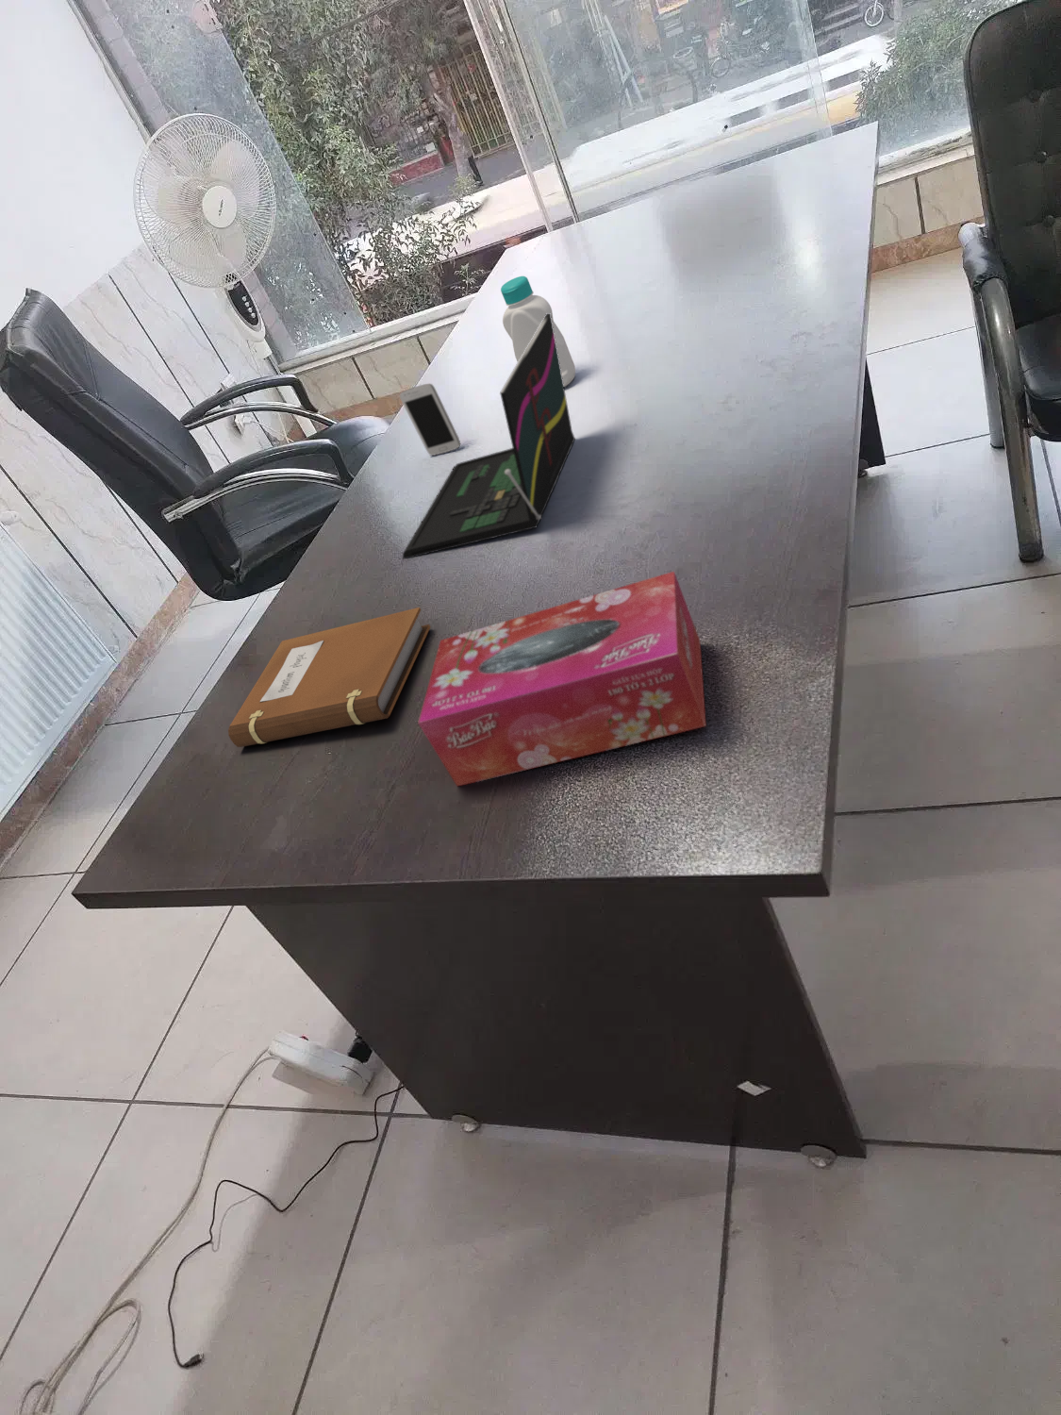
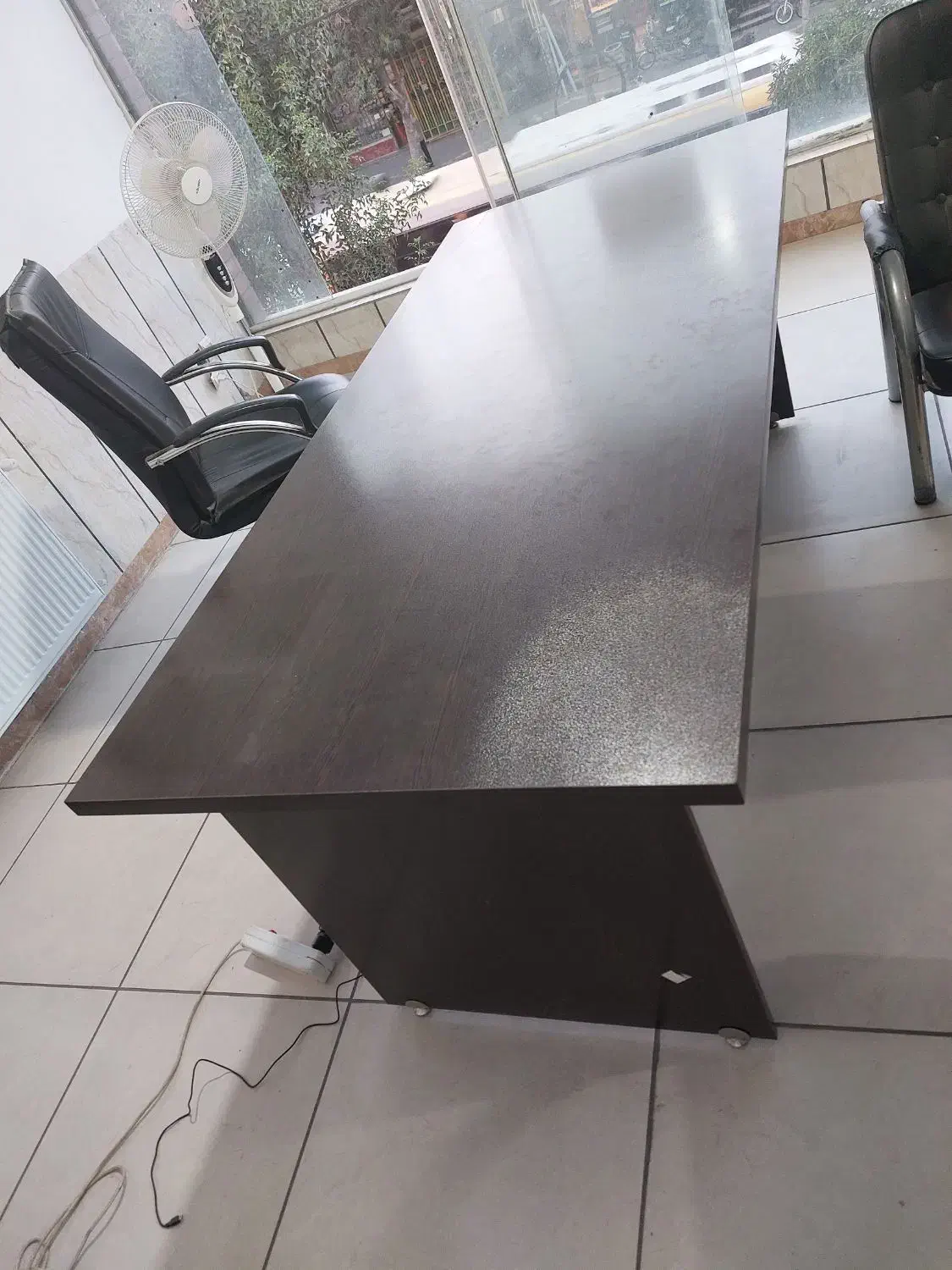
- notebook [227,606,431,748]
- tissue box [417,570,708,787]
- smartphone [399,382,461,457]
- laptop [401,313,576,560]
- bottle [499,275,576,388]
